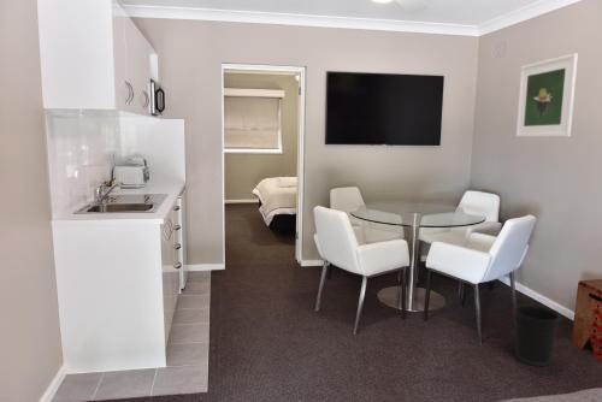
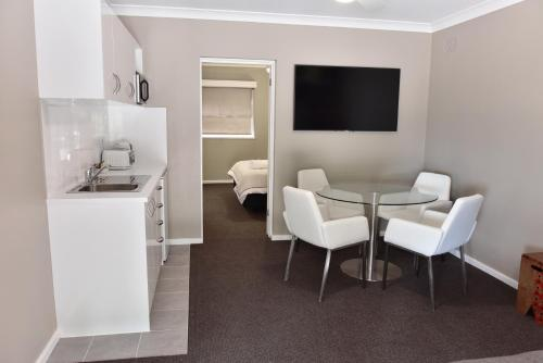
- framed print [514,52,579,138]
- wastebasket [513,303,562,367]
